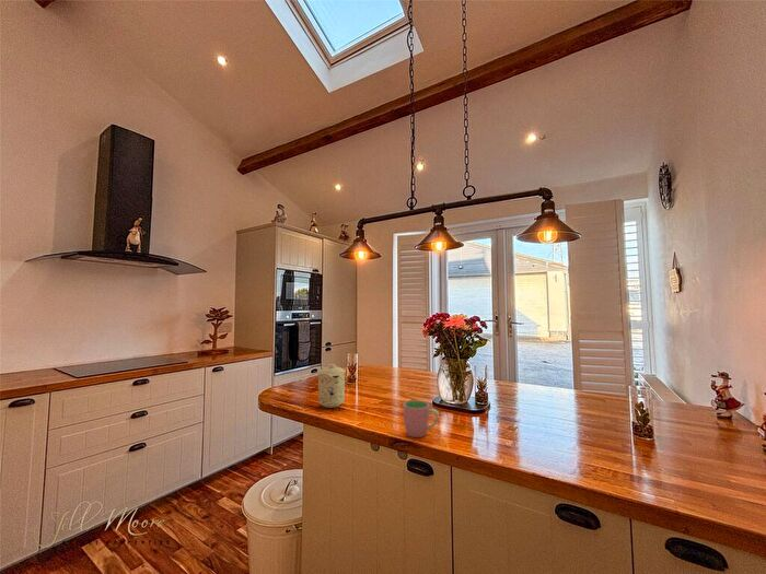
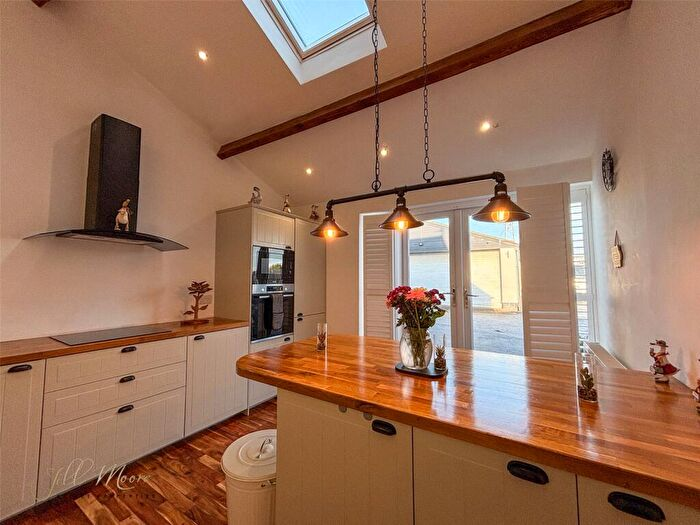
- cup [402,399,439,438]
- mug [316,363,347,409]
